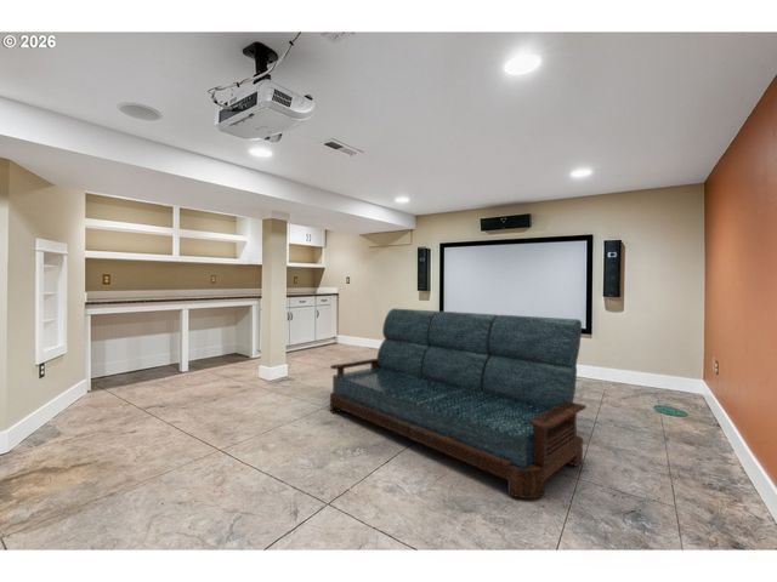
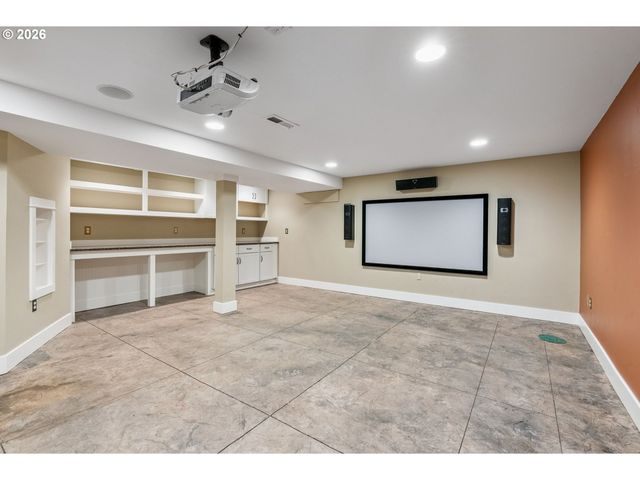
- sofa [329,308,588,500]
